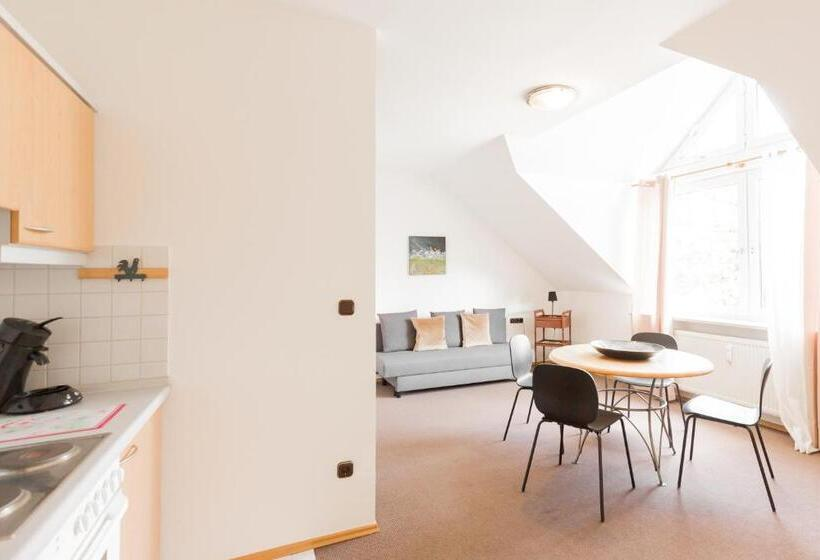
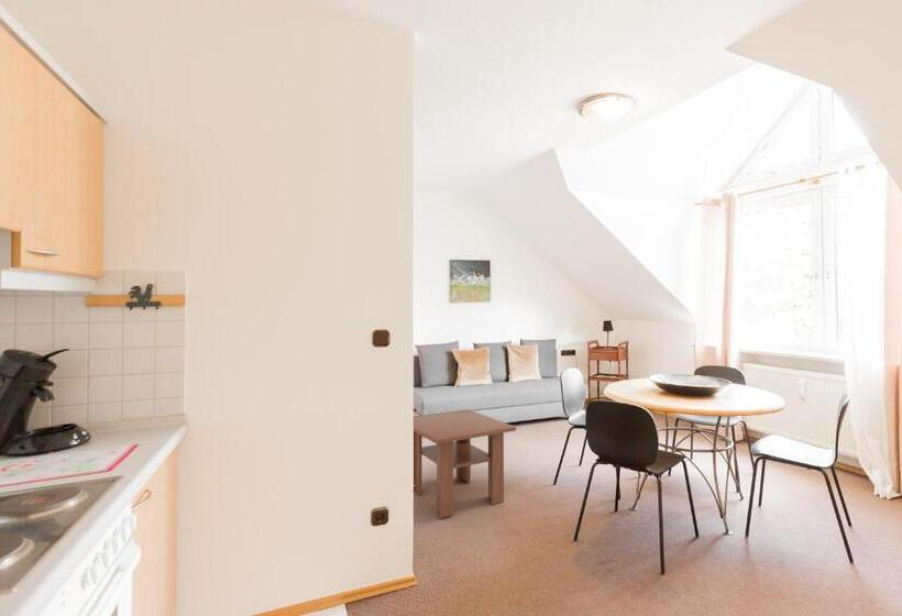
+ coffee table [413,409,517,519]
